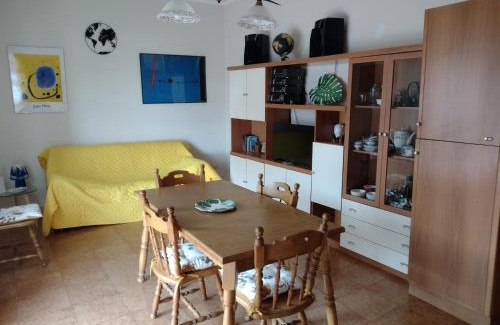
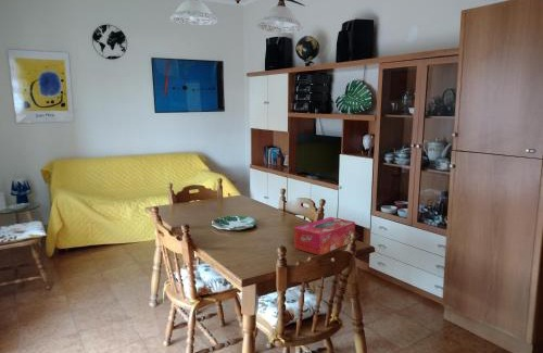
+ tissue box [293,216,356,256]
